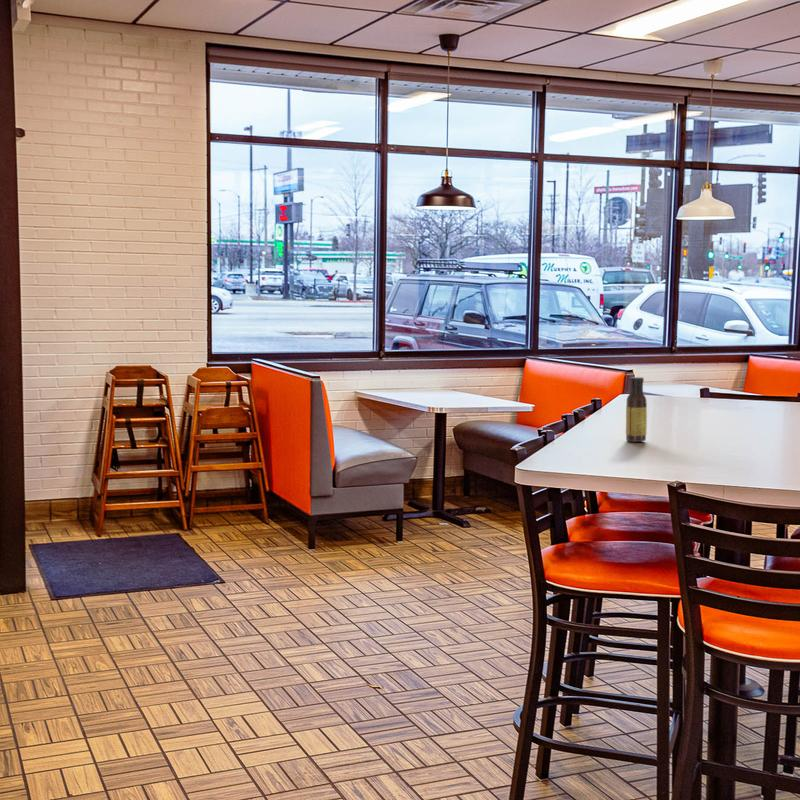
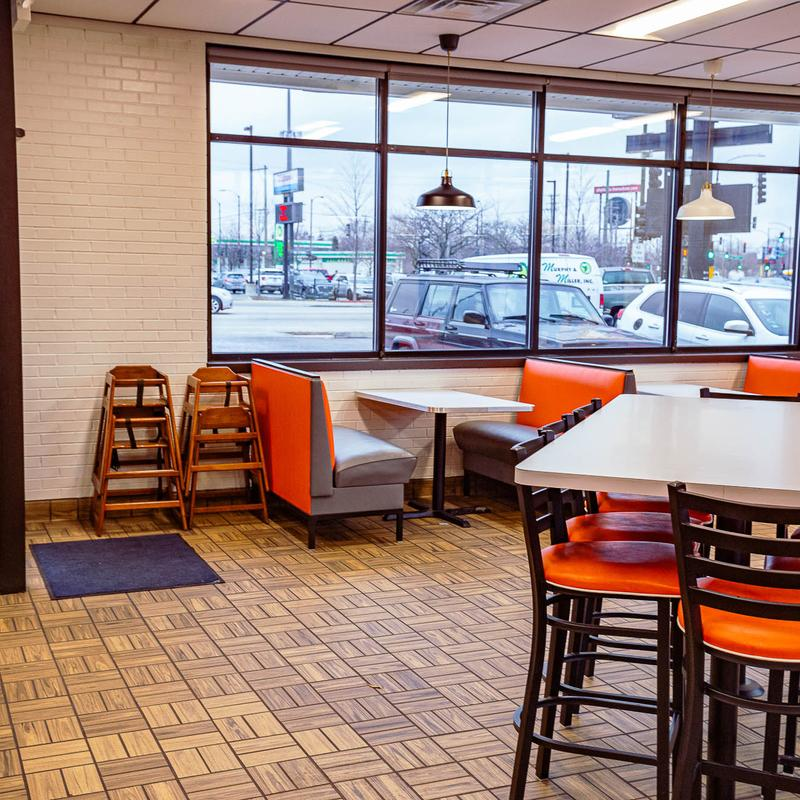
- sauce bottle [625,376,648,443]
